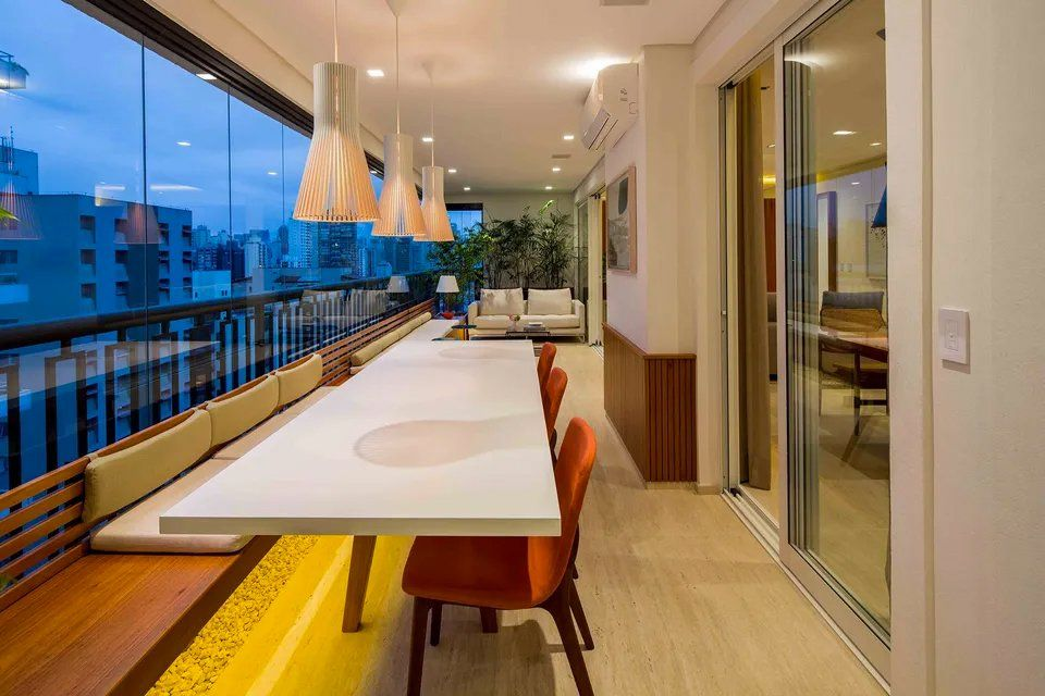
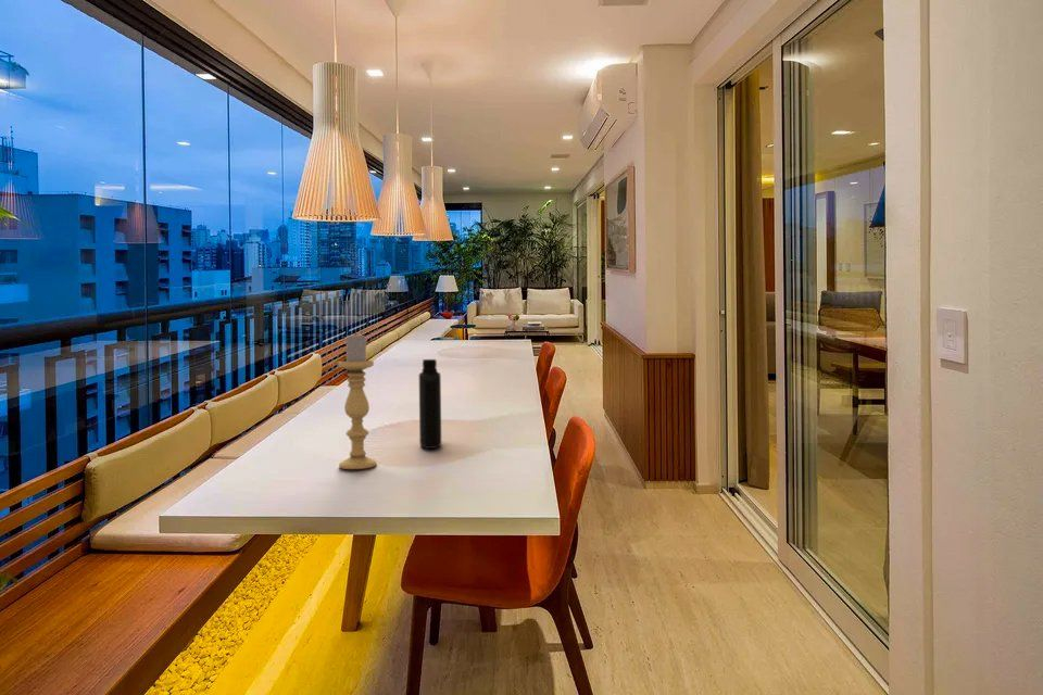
+ candle holder [337,331,378,470]
+ bottle [418,358,442,450]
